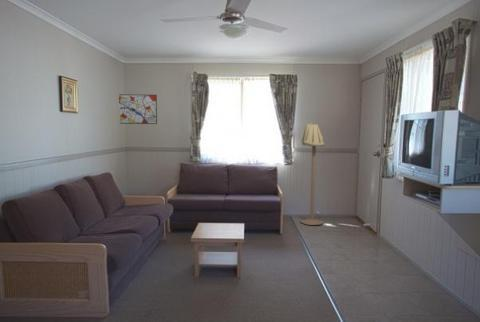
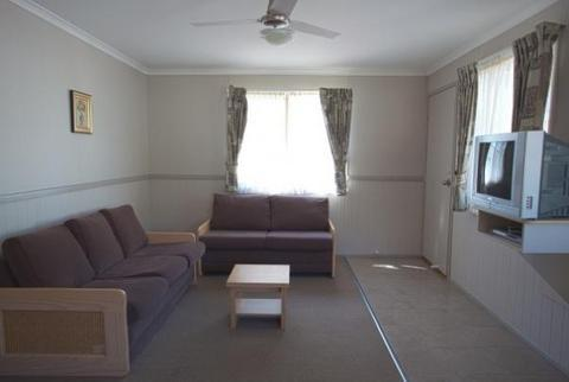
- floor lamp [299,122,326,226]
- wall art [118,93,158,125]
